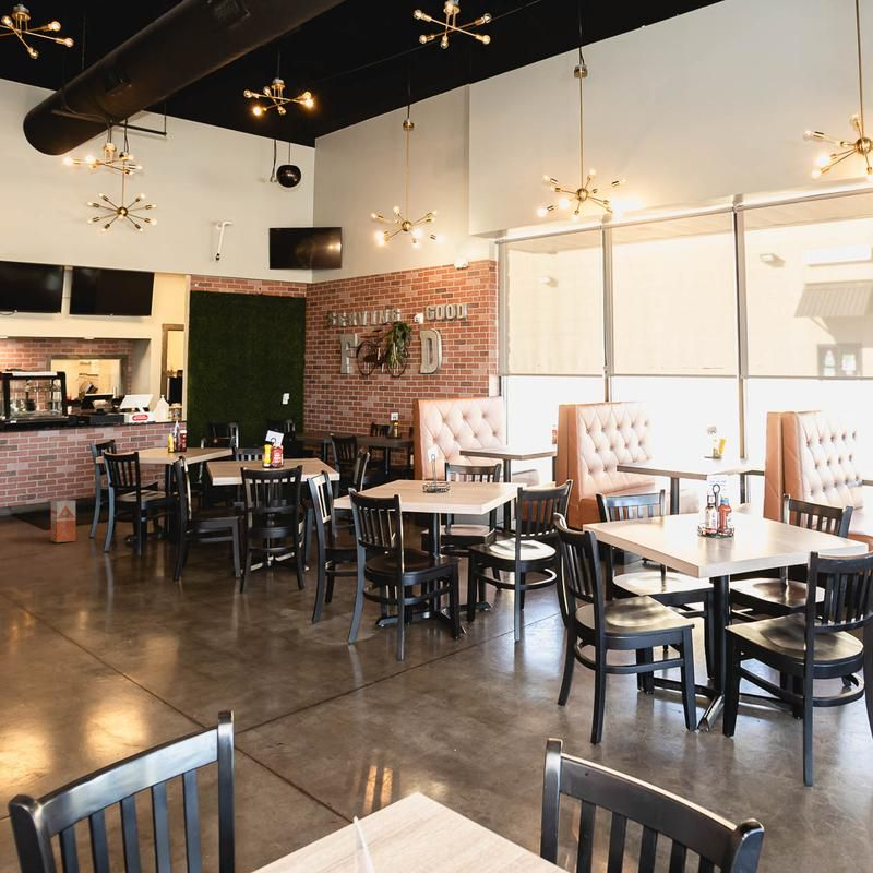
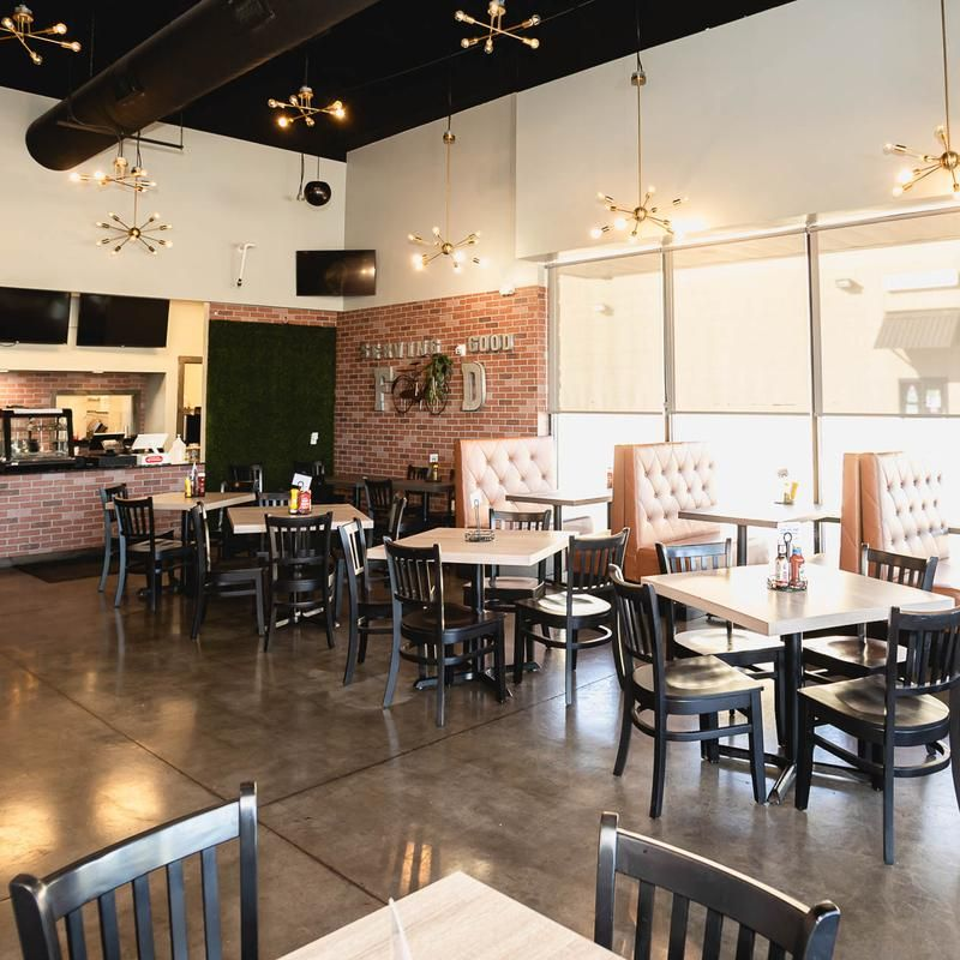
- waste bin [50,498,76,543]
